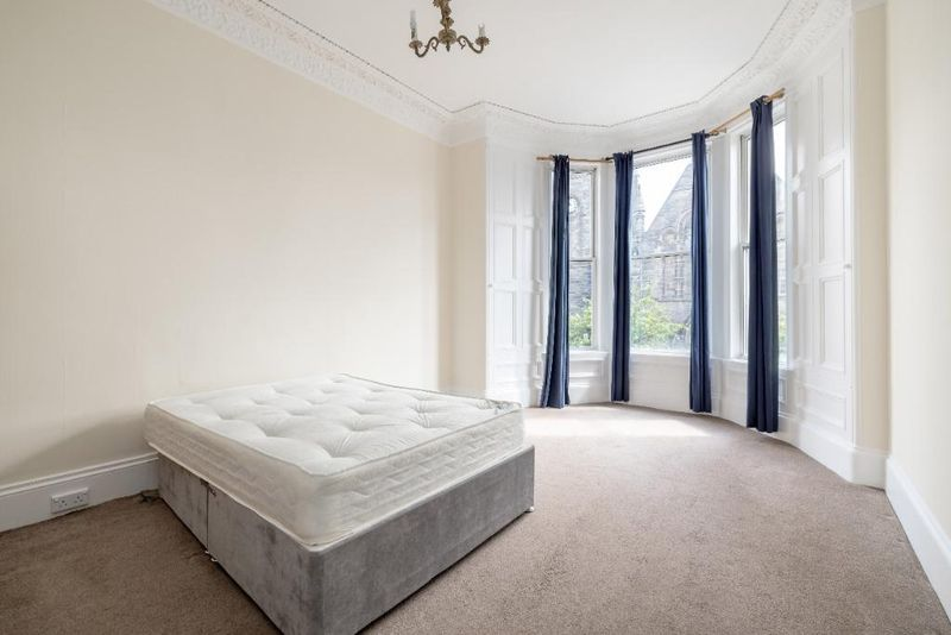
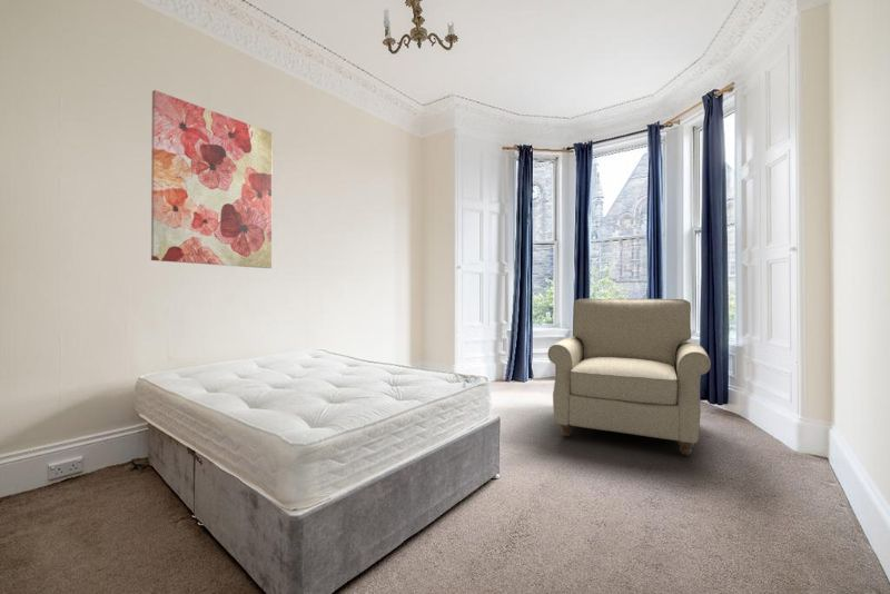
+ chair [547,298,712,456]
+ wall art [150,89,274,269]
